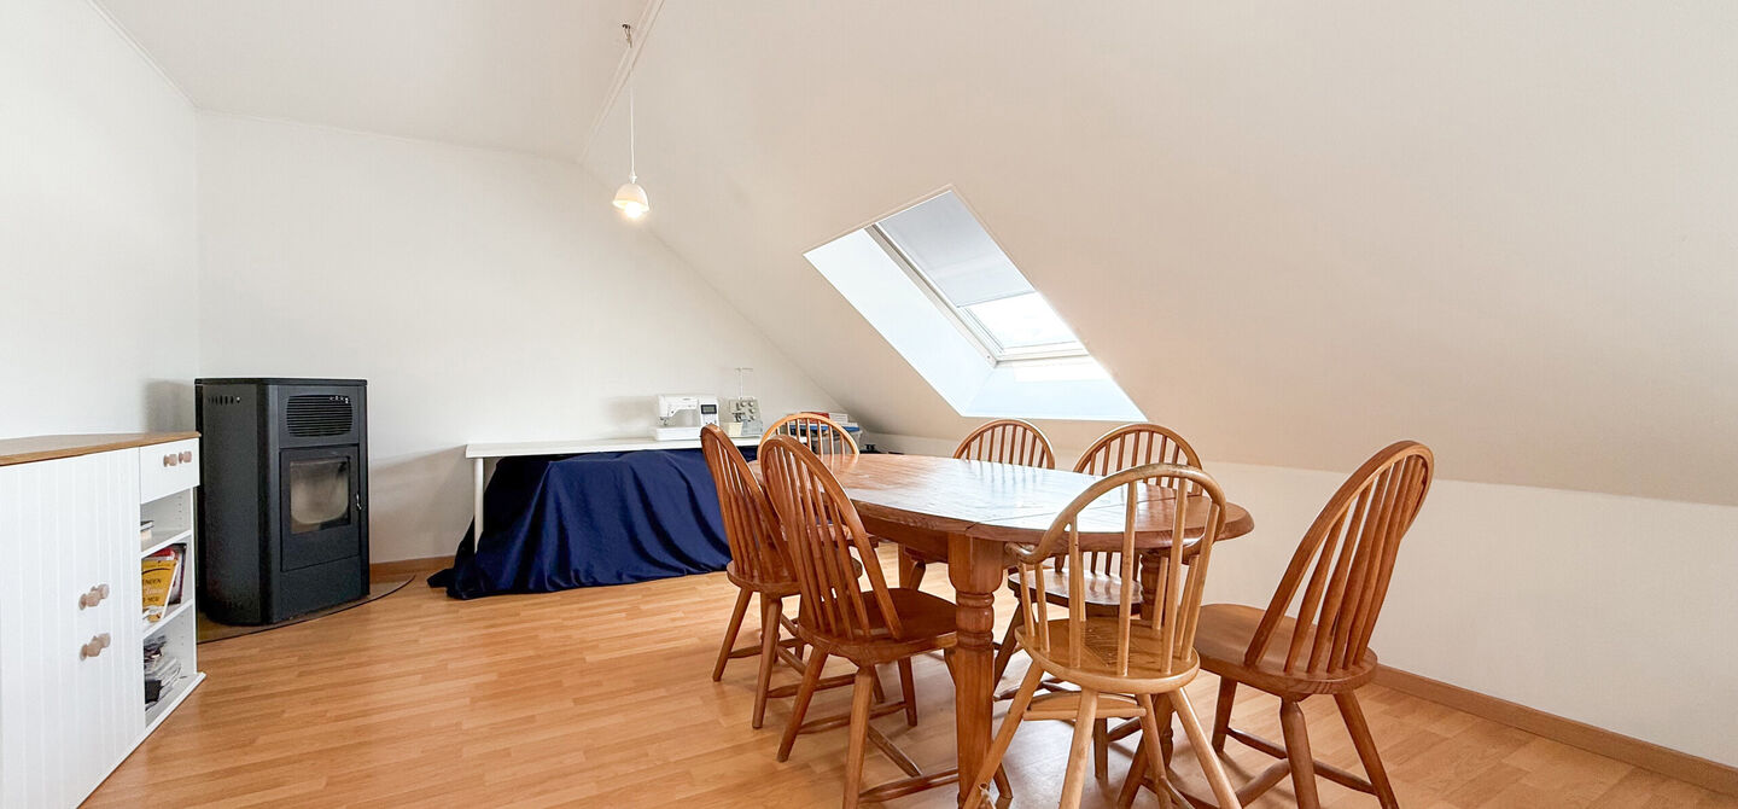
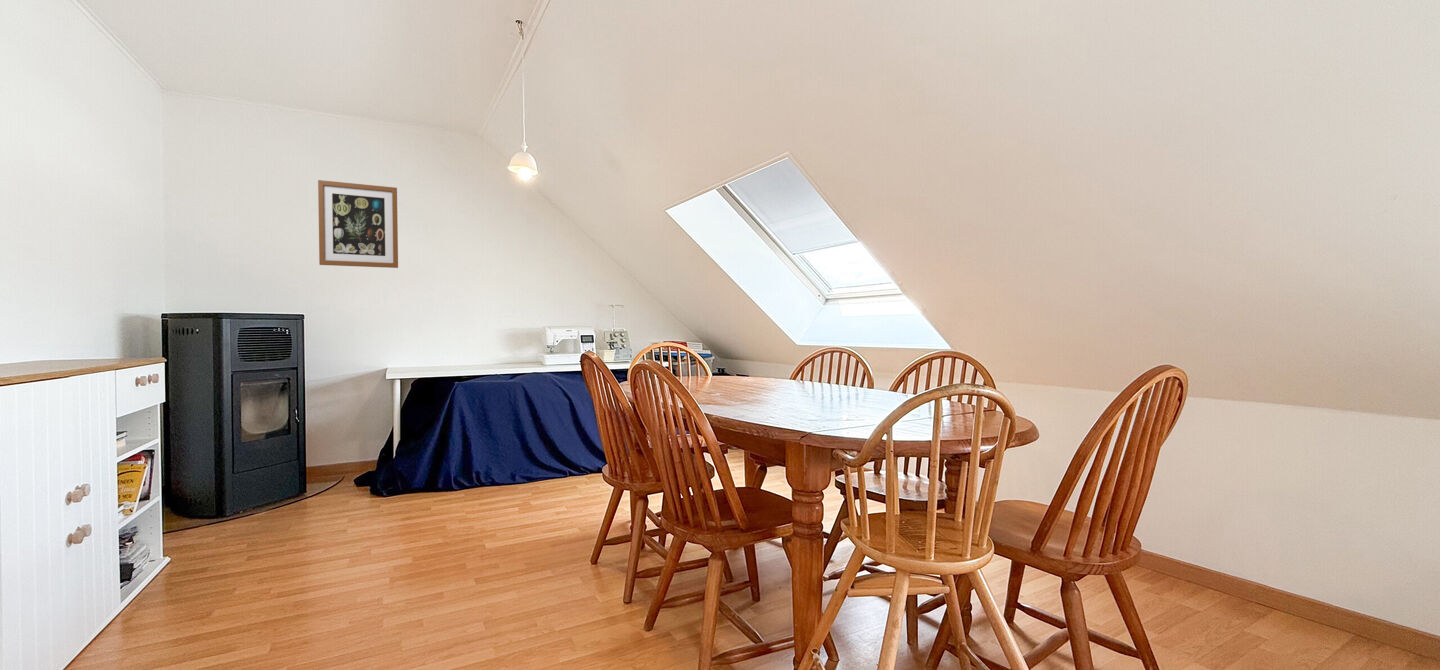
+ wall art [317,179,399,269]
